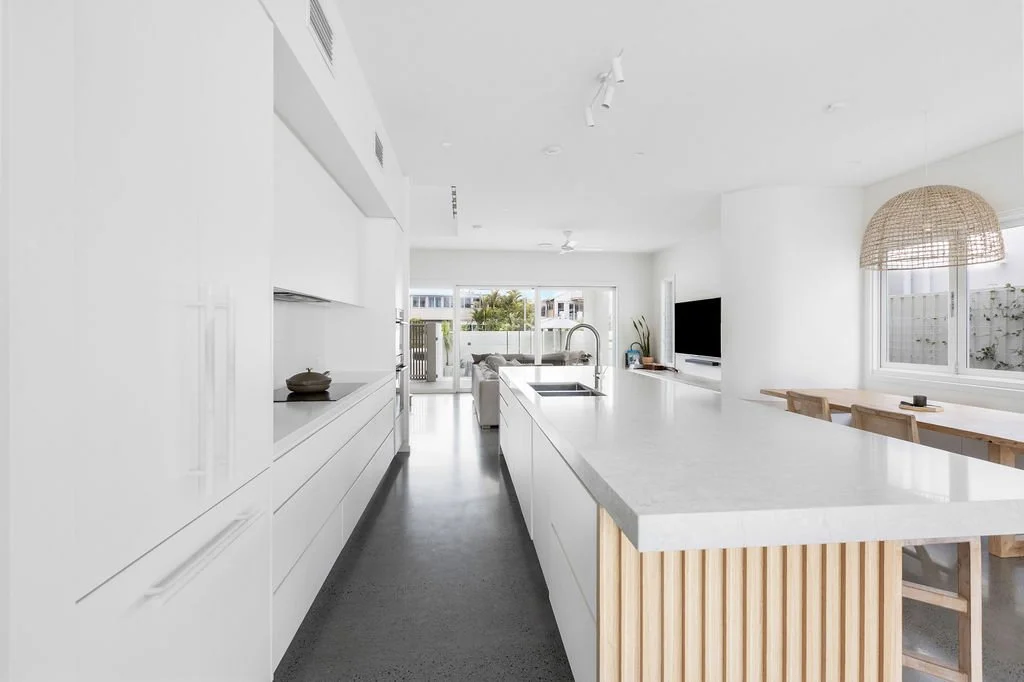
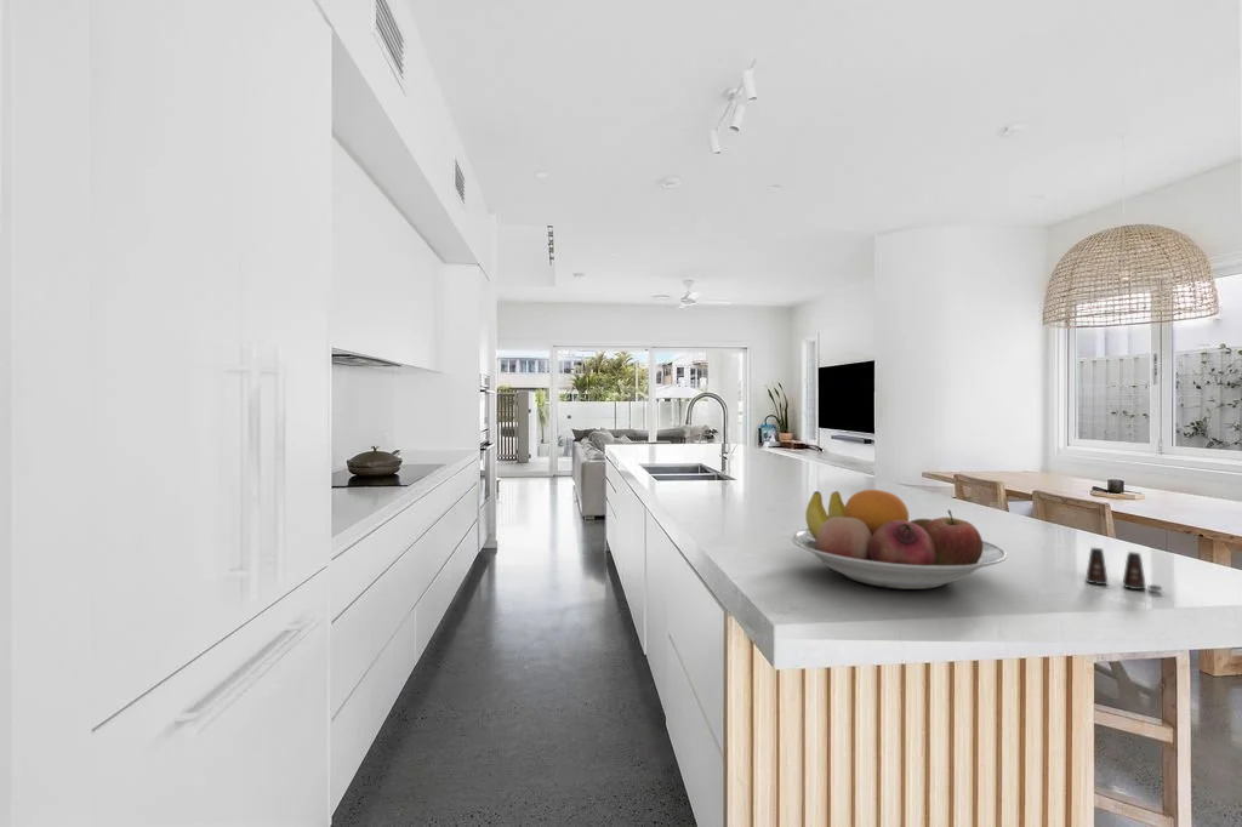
+ fruit bowl [790,489,1008,591]
+ salt shaker [1084,547,1163,592]
